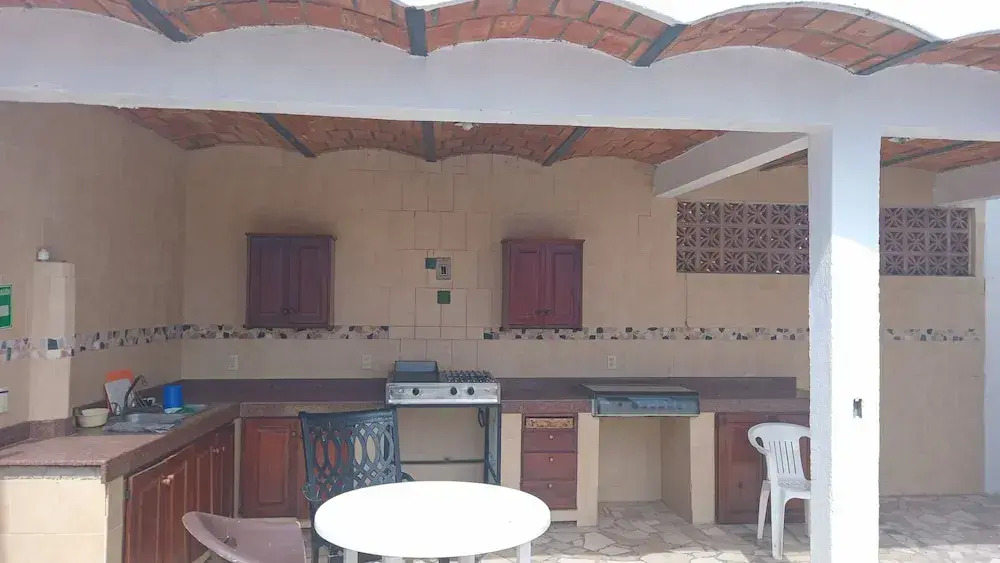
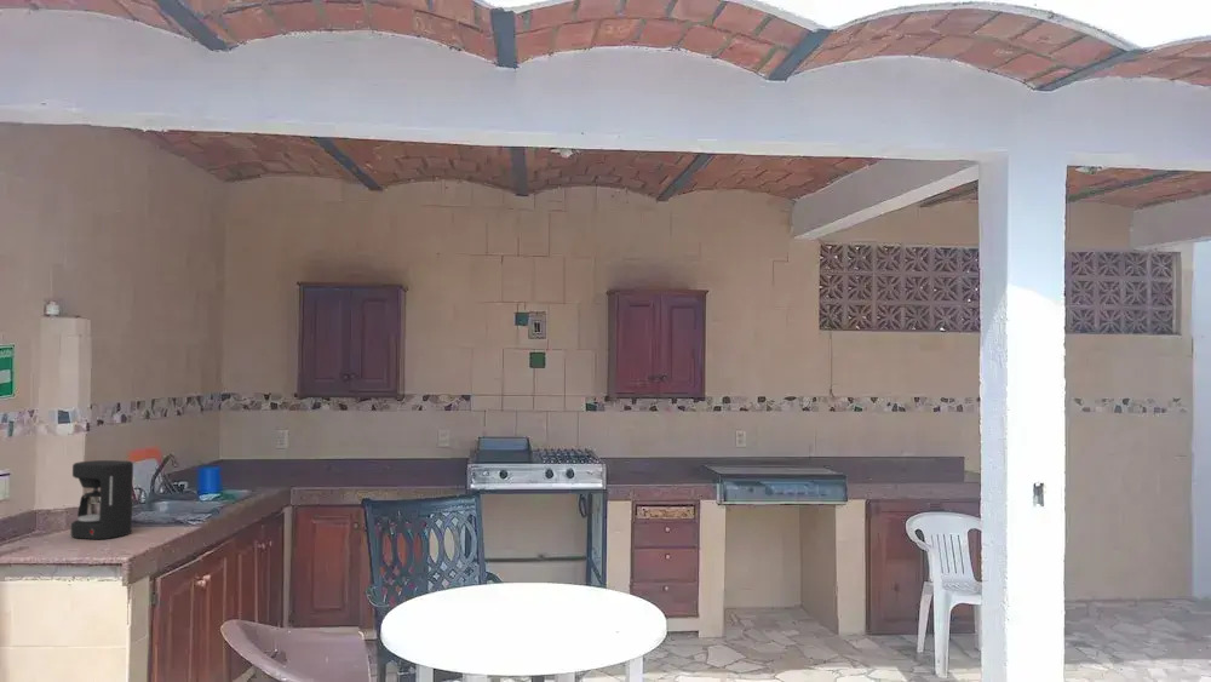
+ coffee maker [70,459,134,540]
